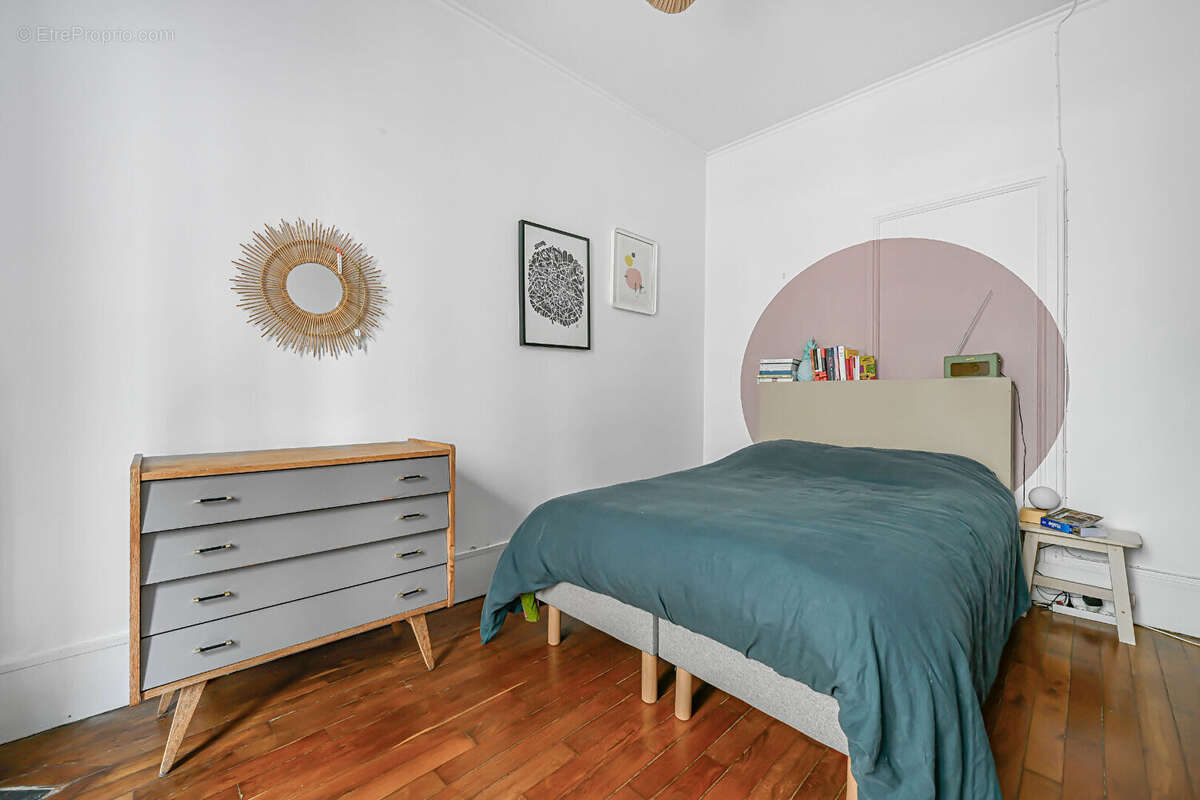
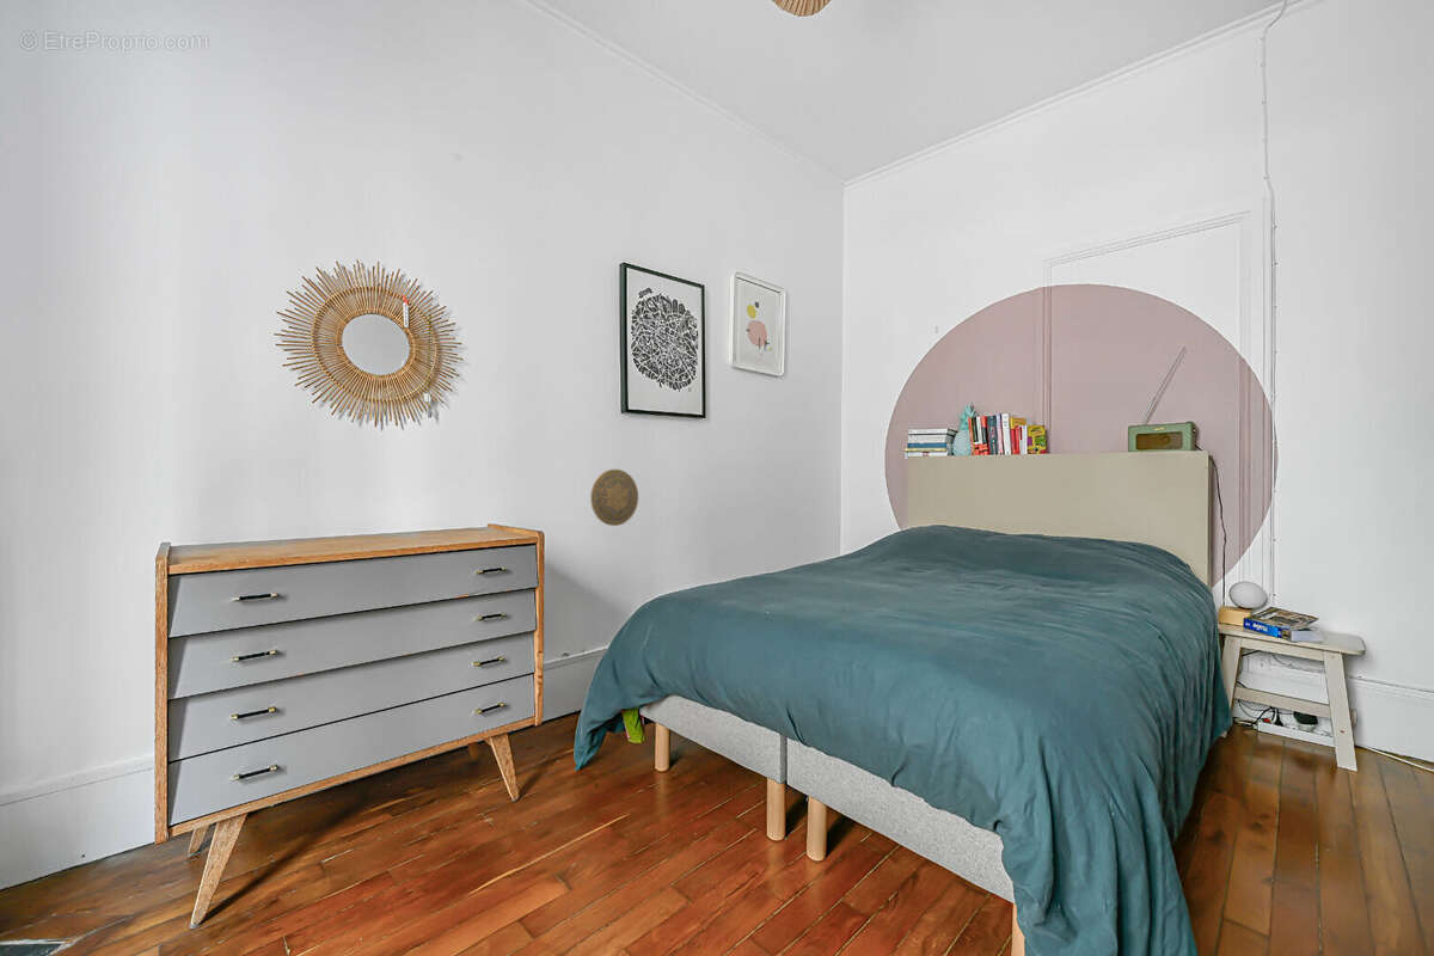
+ decorative plate [589,468,639,527]
